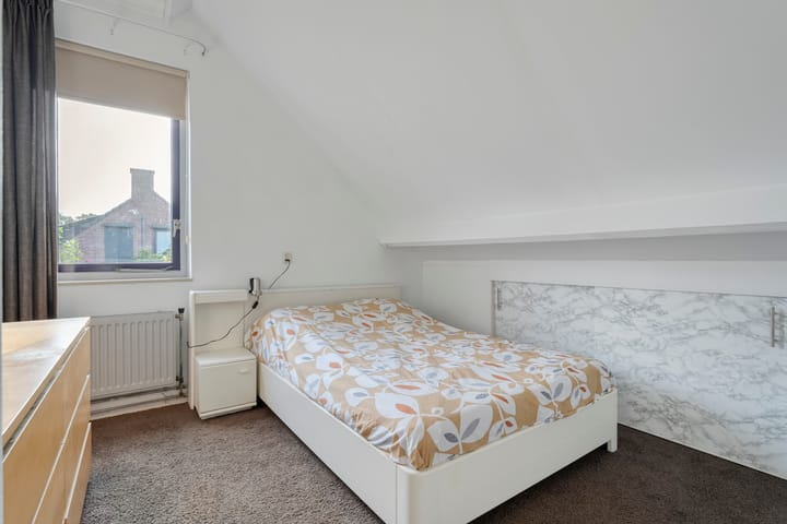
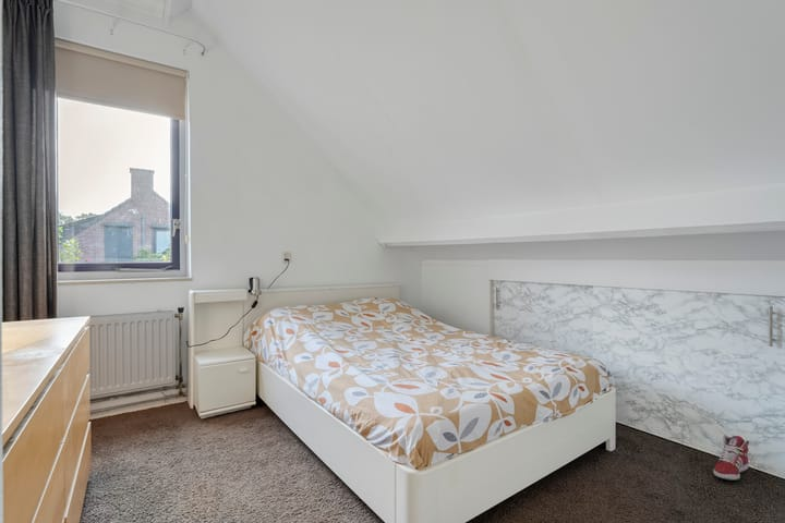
+ sneaker [712,434,750,482]
